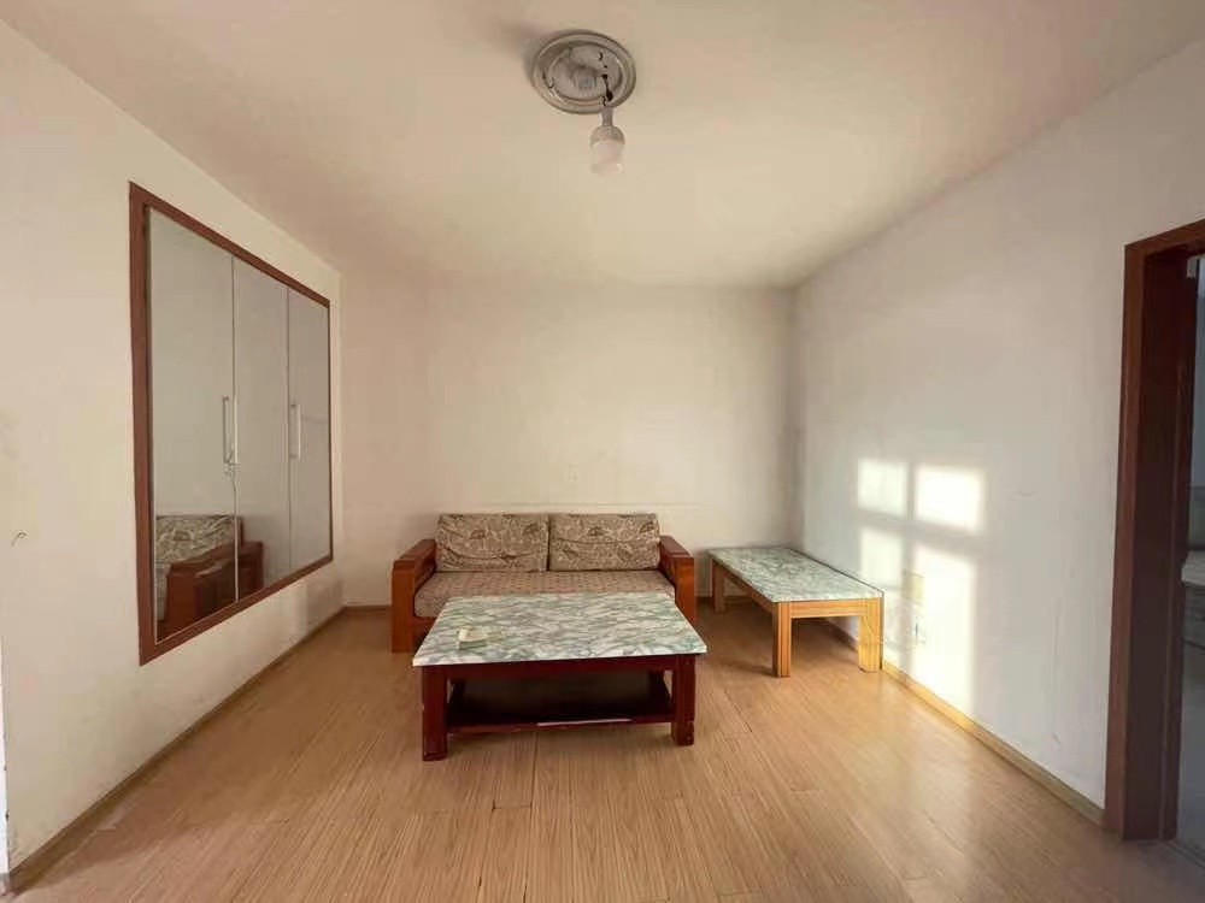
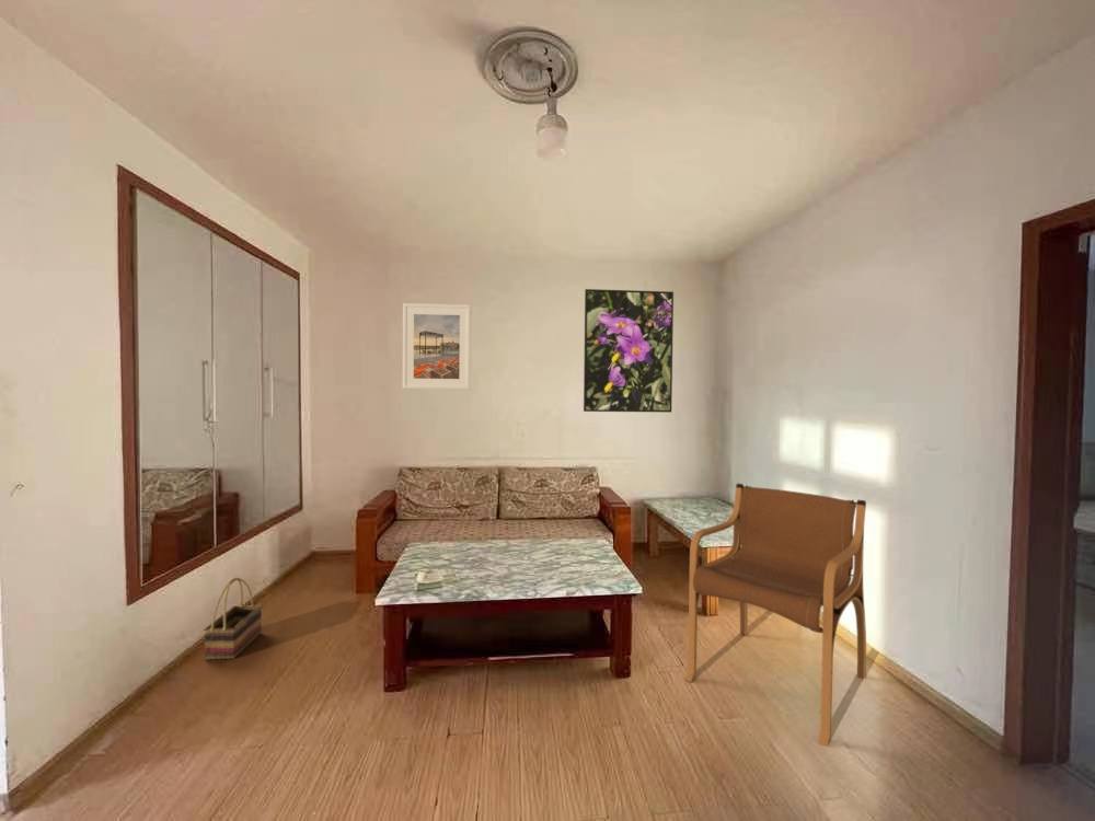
+ basket [203,577,263,661]
+ armchair [683,483,867,748]
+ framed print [402,302,471,391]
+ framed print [583,288,675,414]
